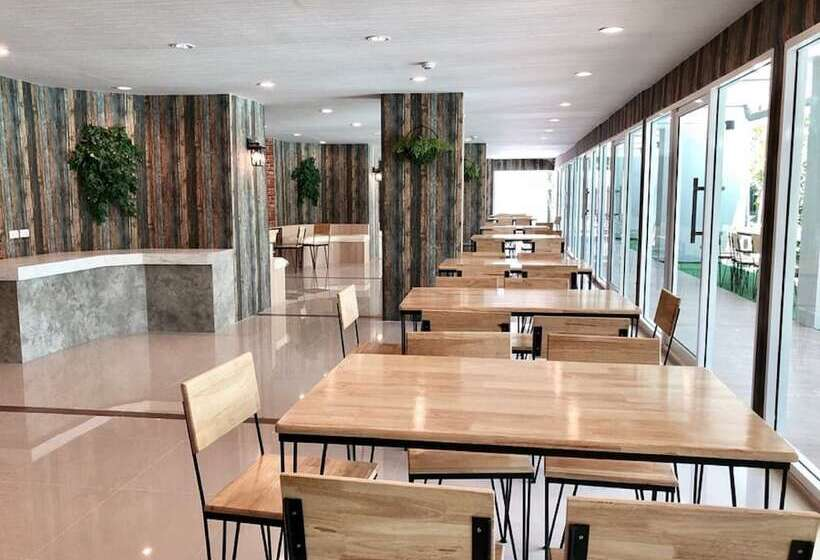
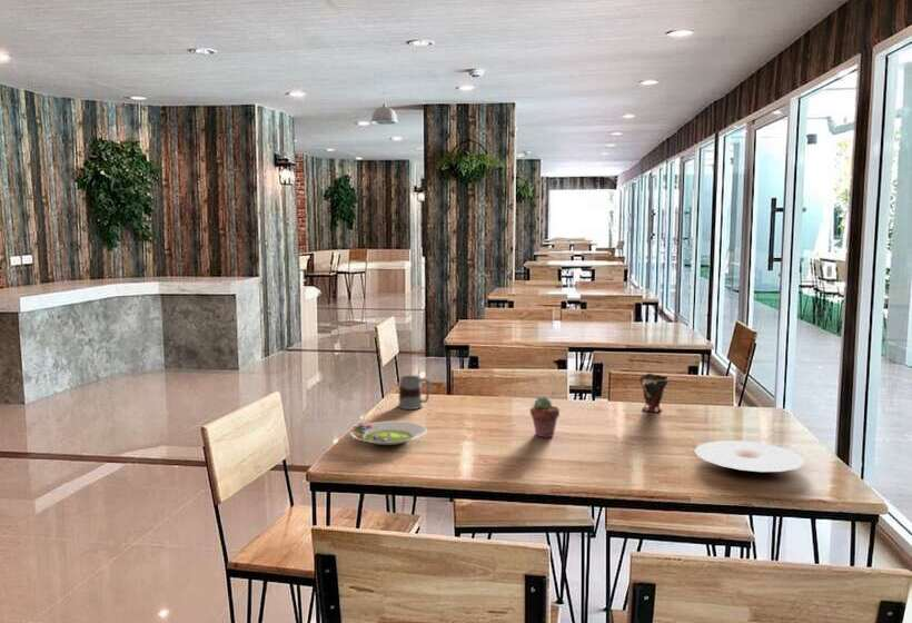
+ salad plate [349,421,428,446]
+ mug [396,375,432,411]
+ plate [694,439,805,473]
+ cup [638,372,670,413]
+ pendant light [370,87,398,126]
+ potted succulent [529,396,561,439]
